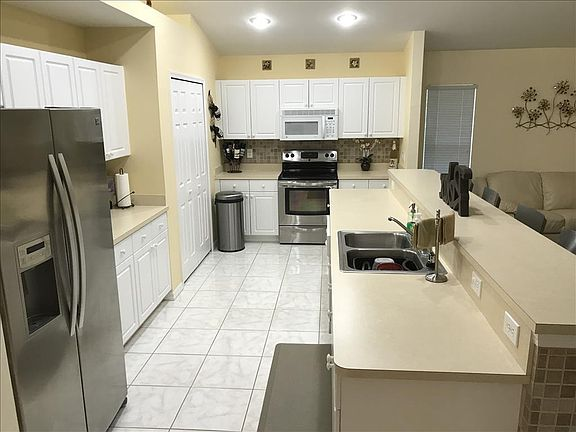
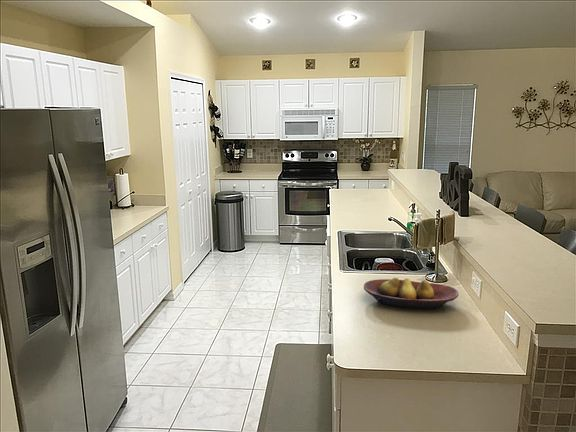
+ fruit bowl [363,277,460,310]
